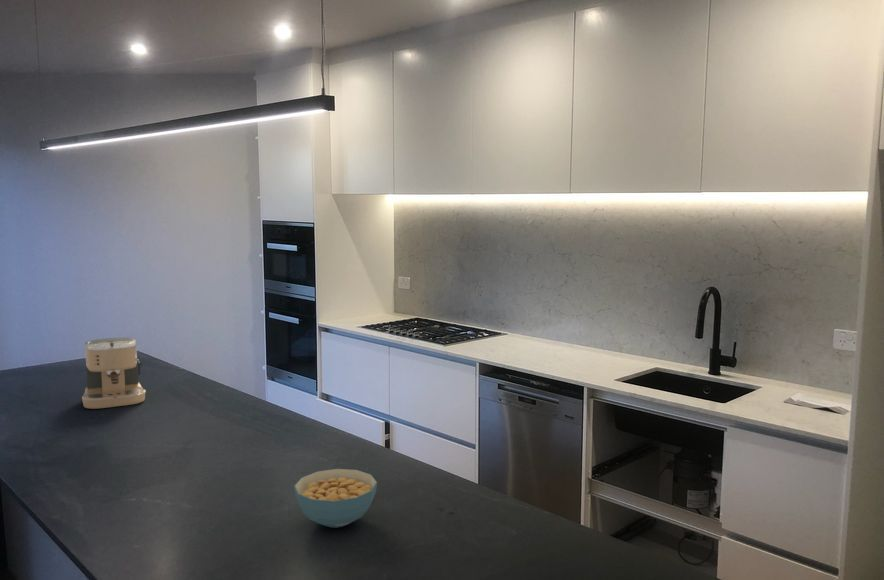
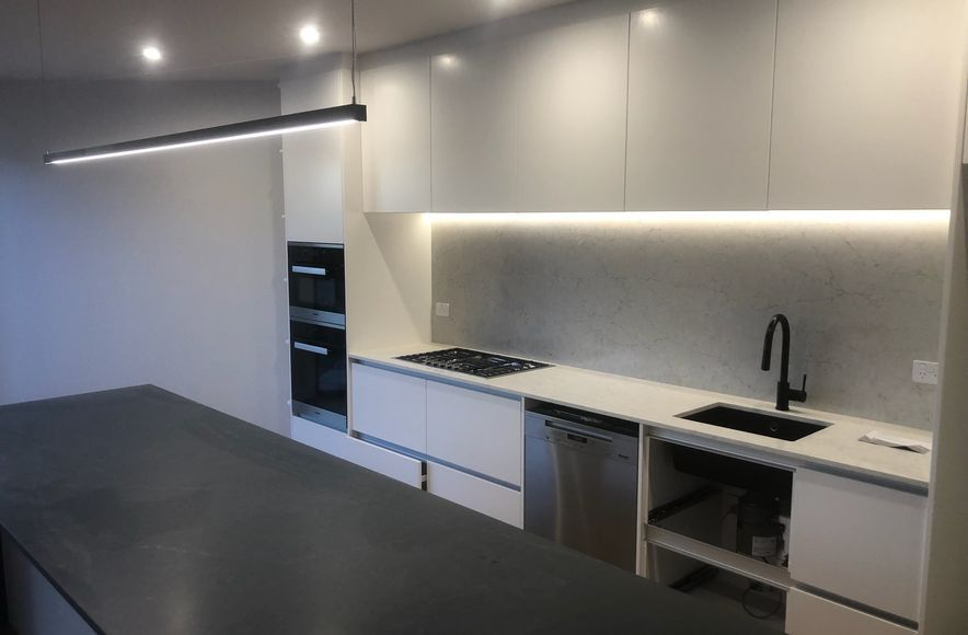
- coffee maker [81,336,147,410]
- cereal bowl [293,468,378,529]
